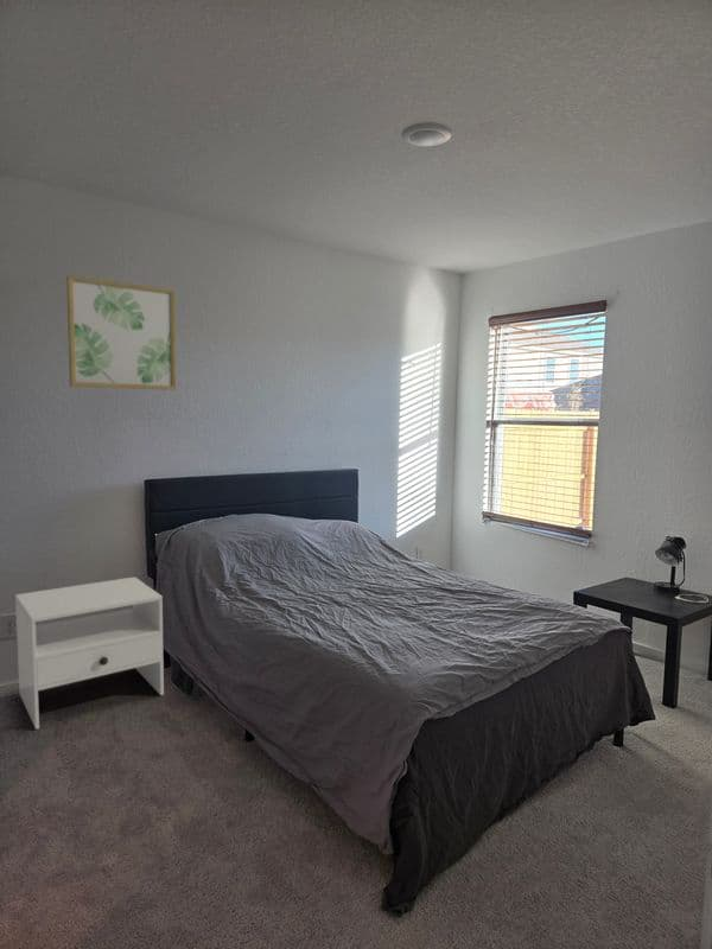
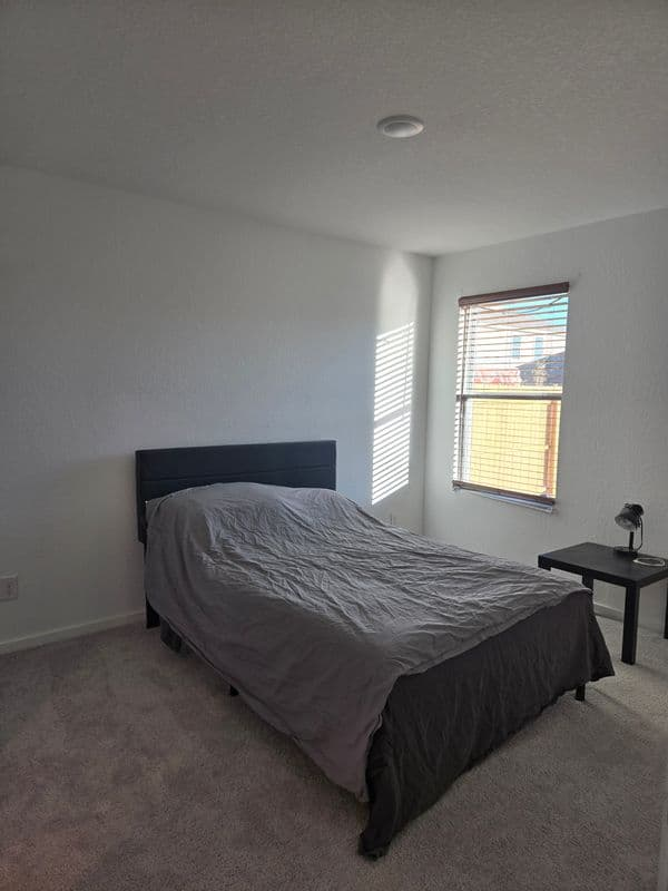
- wall art [65,275,177,391]
- nightstand [14,575,165,731]
